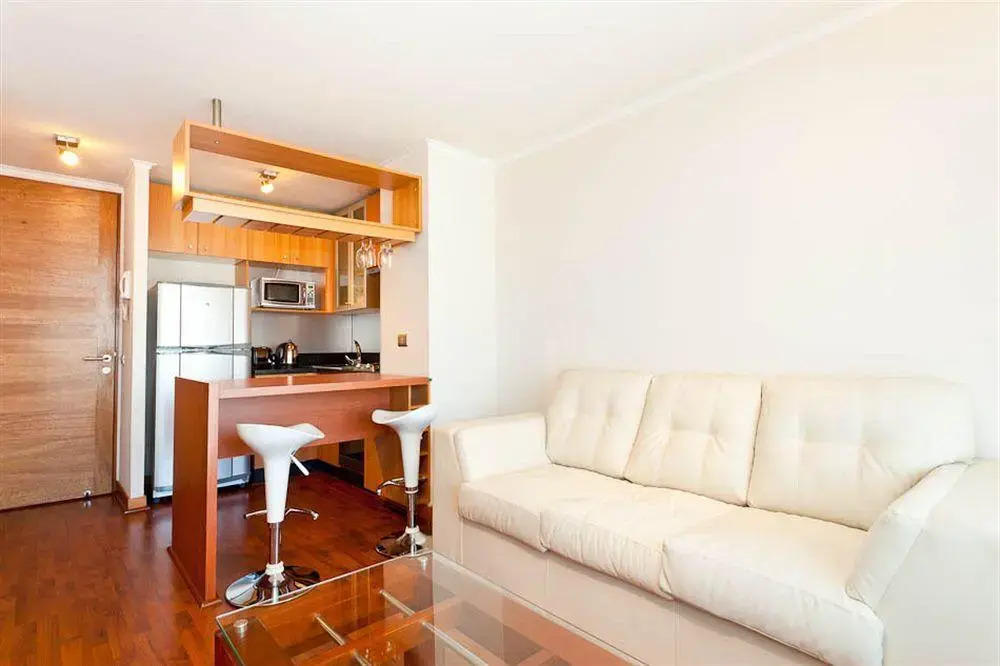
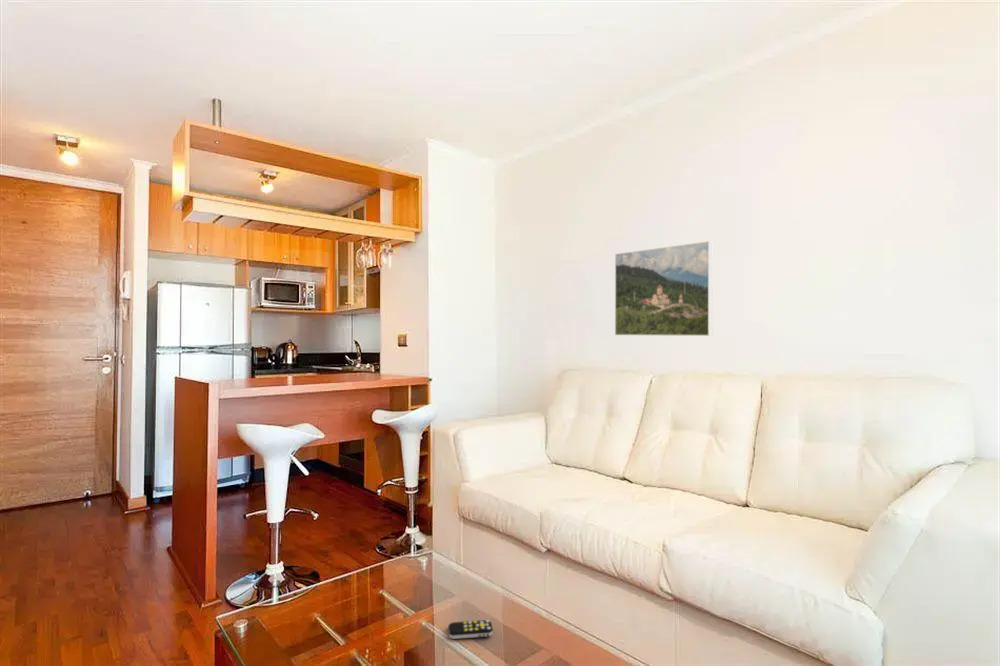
+ remote control [447,619,494,640]
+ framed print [614,240,713,337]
